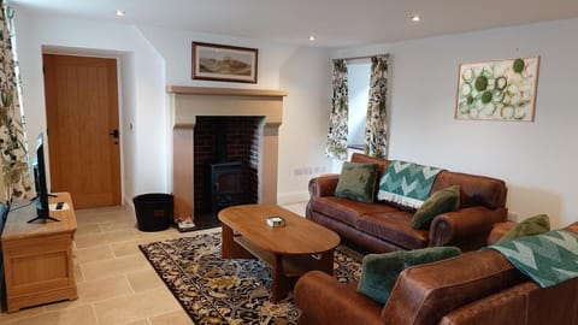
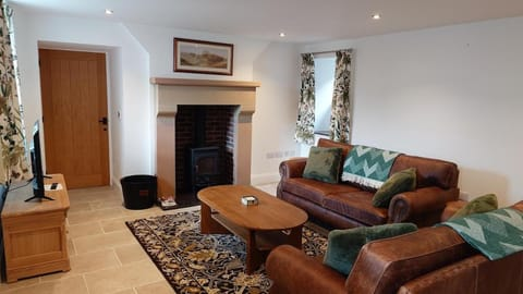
- wall art [453,54,542,123]
